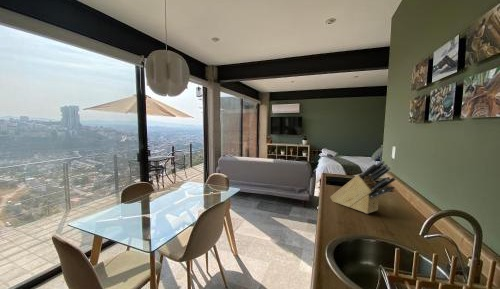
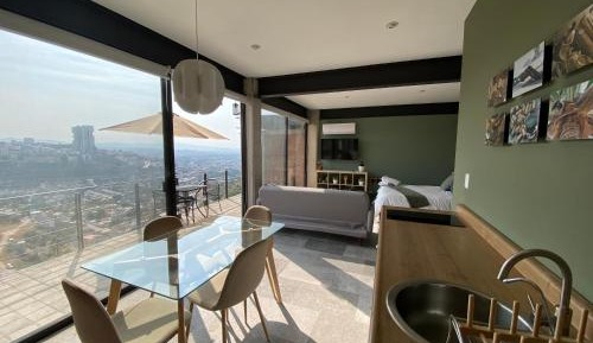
- knife block [329,160,397,215]
